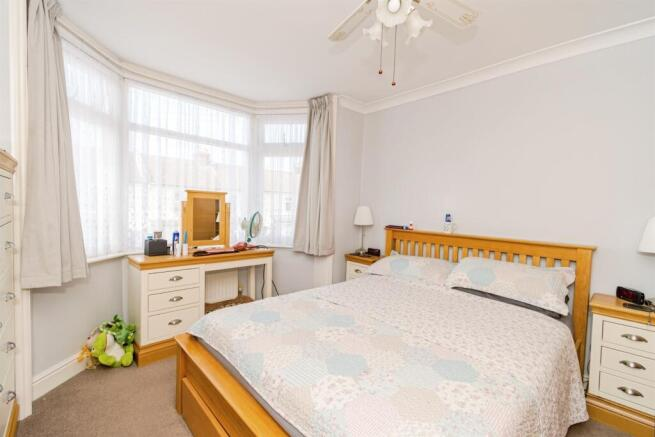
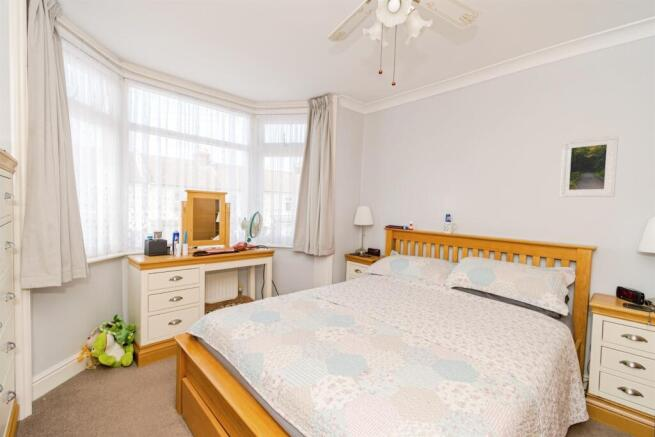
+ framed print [558,134,619,198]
